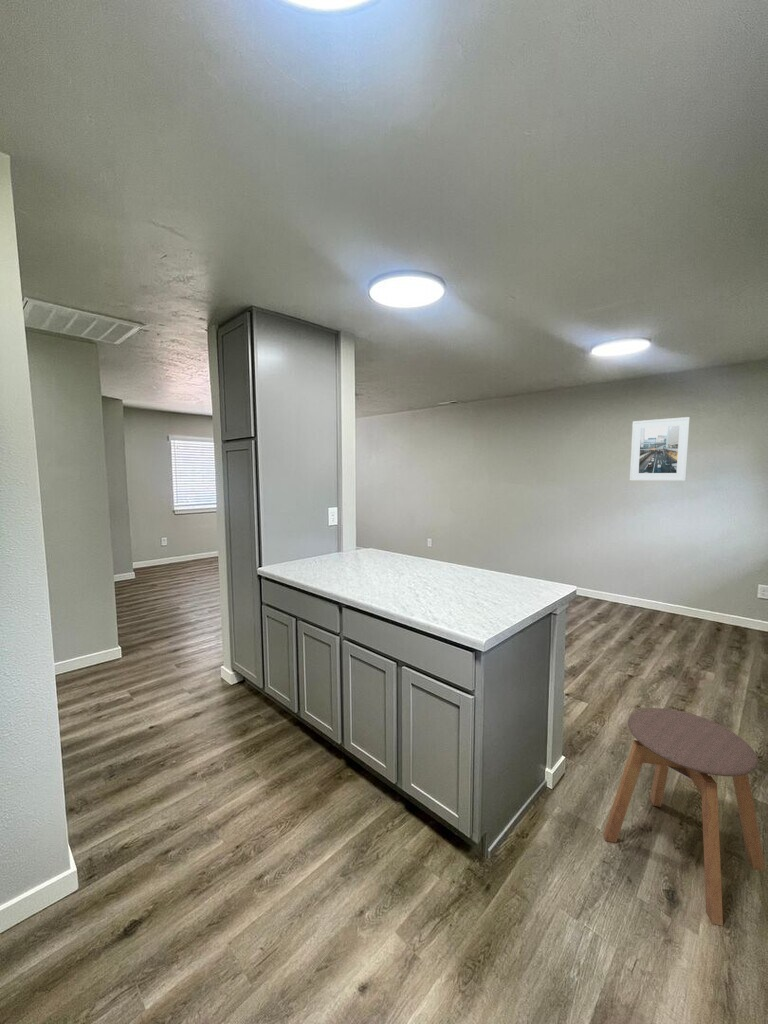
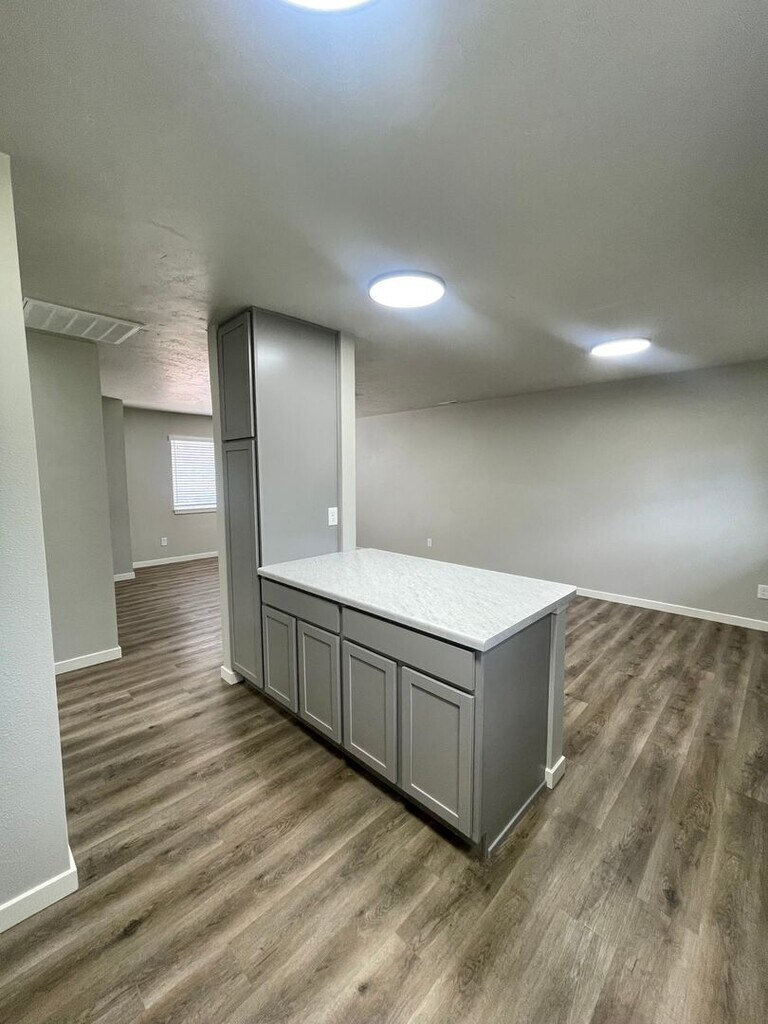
- stool [602,707,767,927]
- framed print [629,416,691,482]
